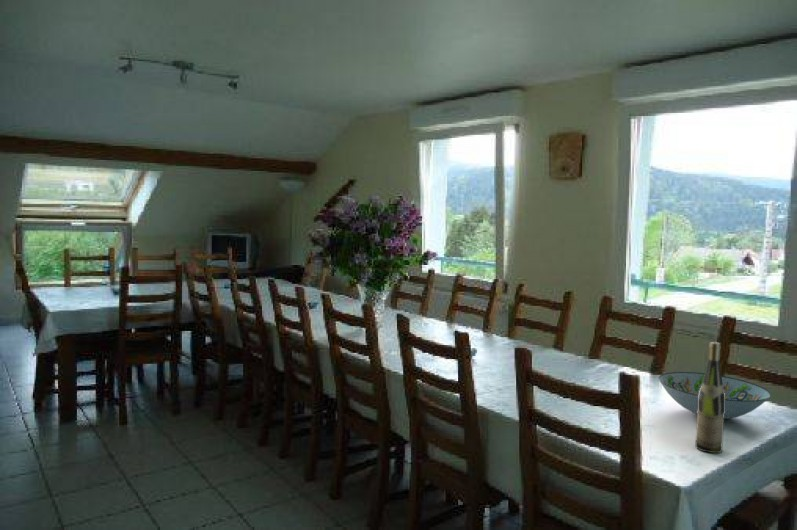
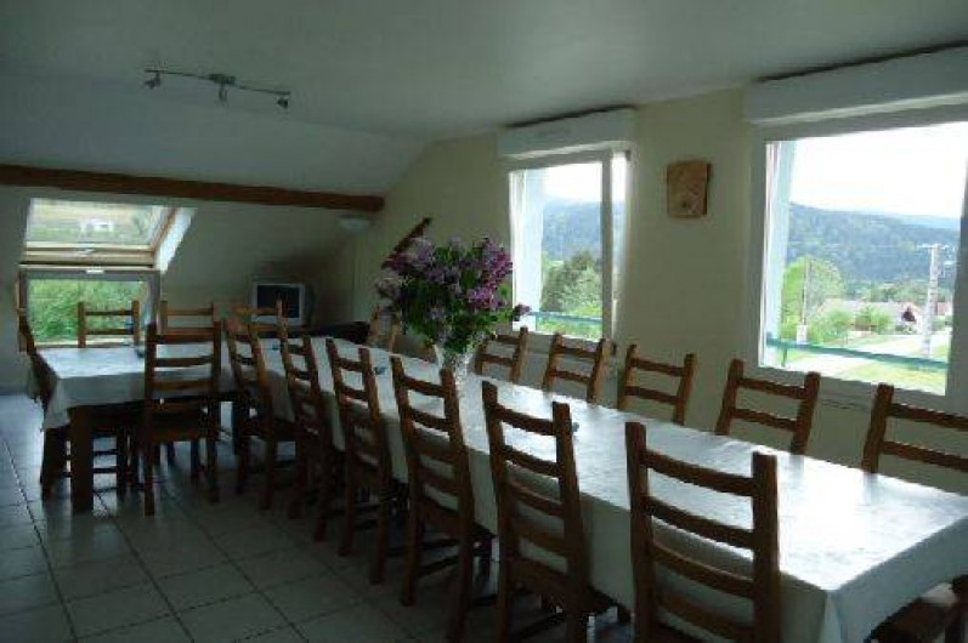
- decorative bowl [658,371,772,420]
- wine bottle [694,341,725,454]
